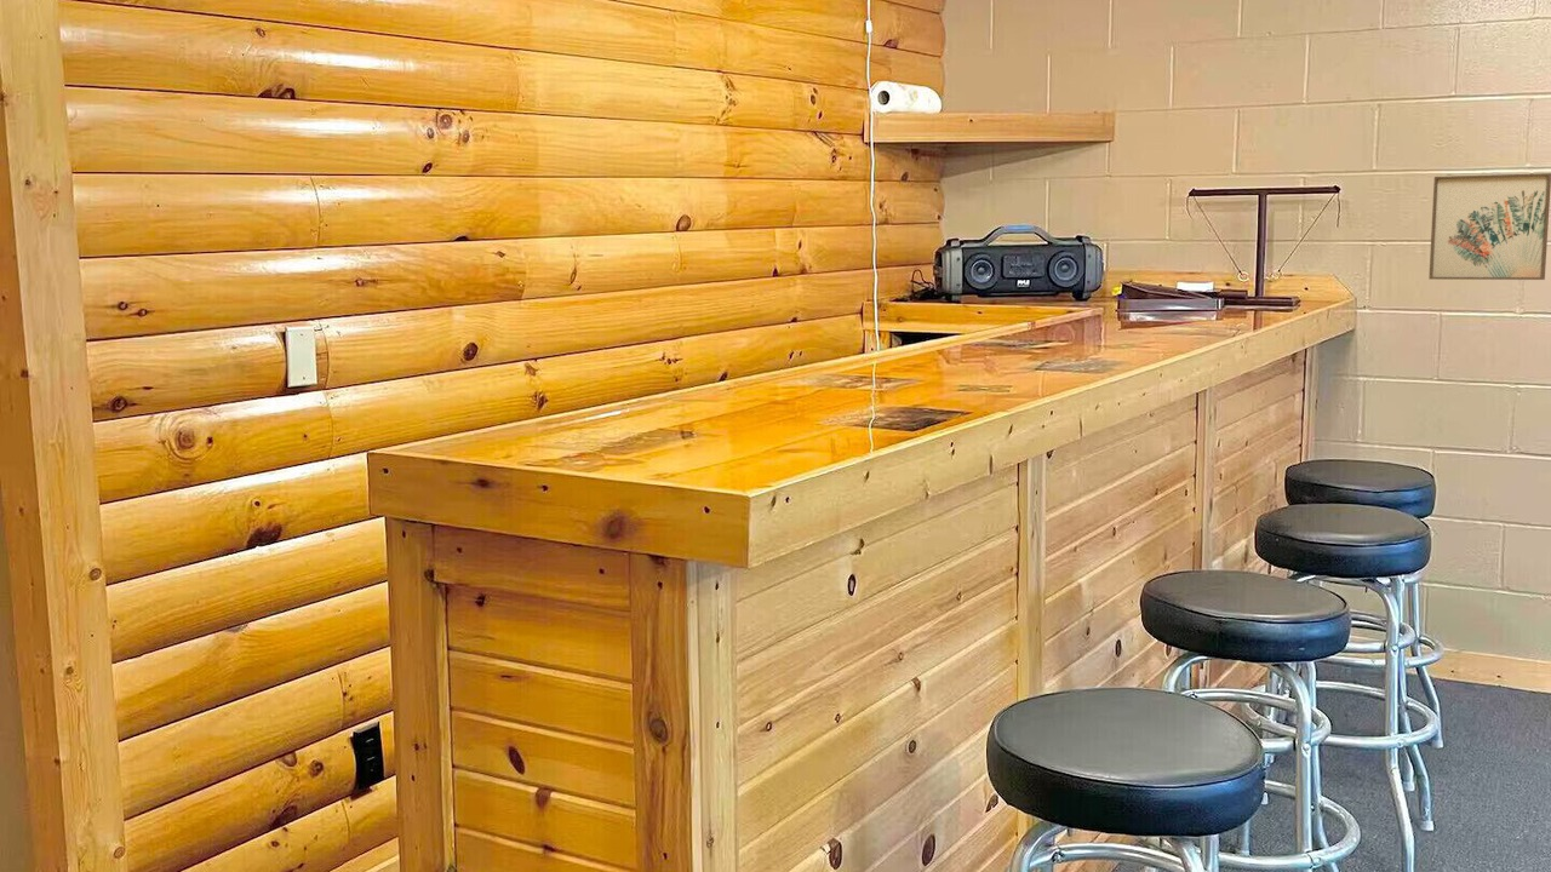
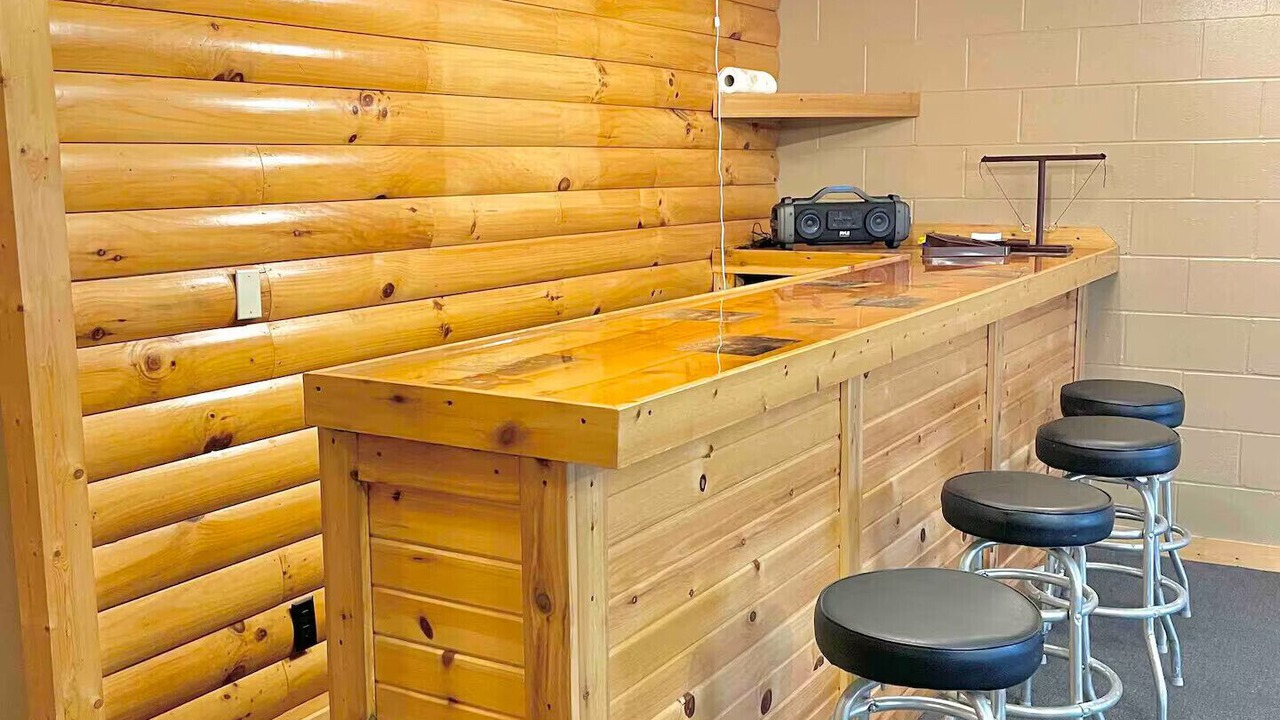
- wall art [1427,172,1551,281]
